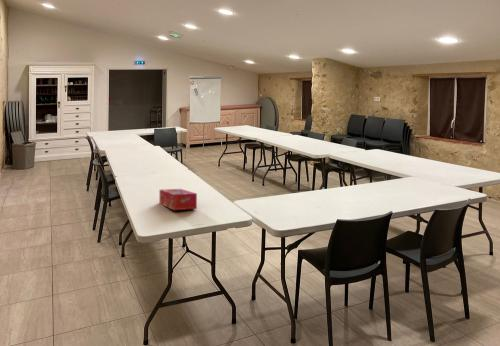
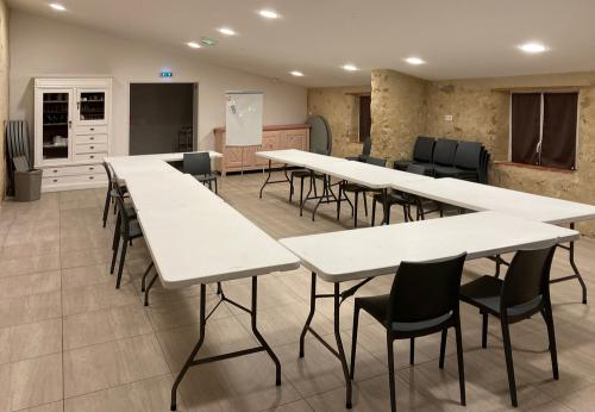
- tissue box [159,188,198,211]
